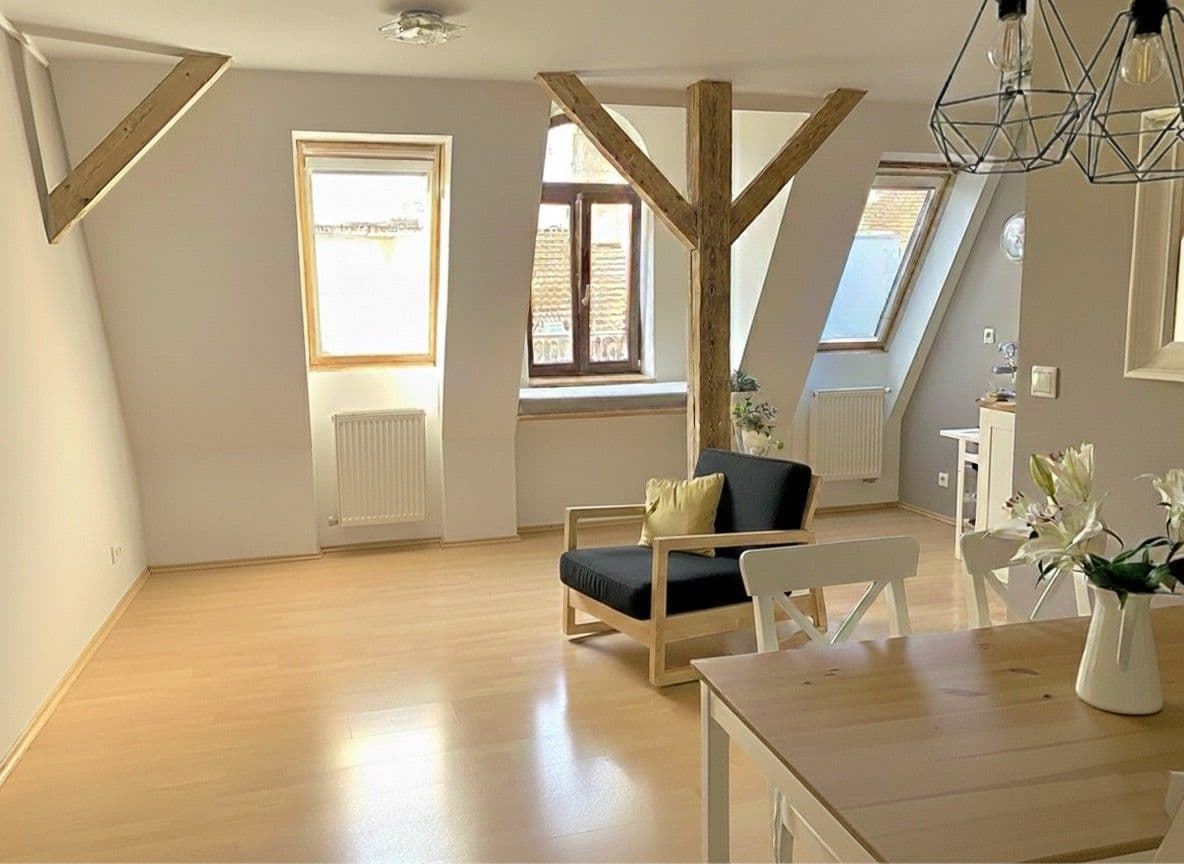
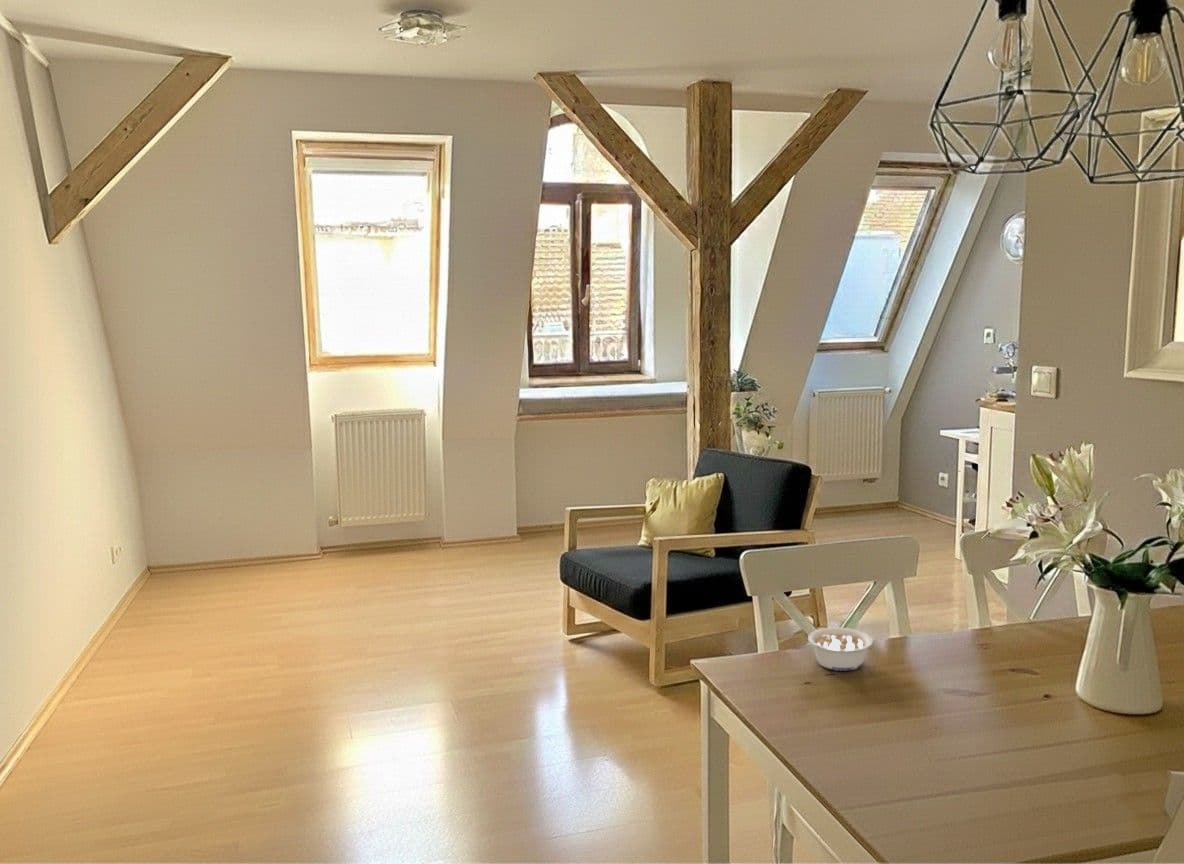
+ legume [806,627,874,672]
